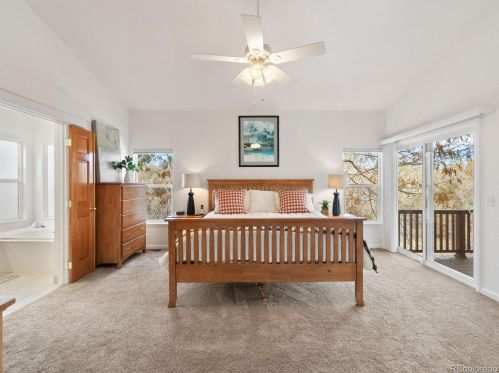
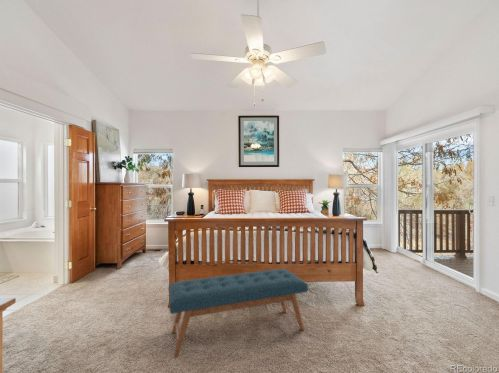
+ bench [167,268,309,359]
